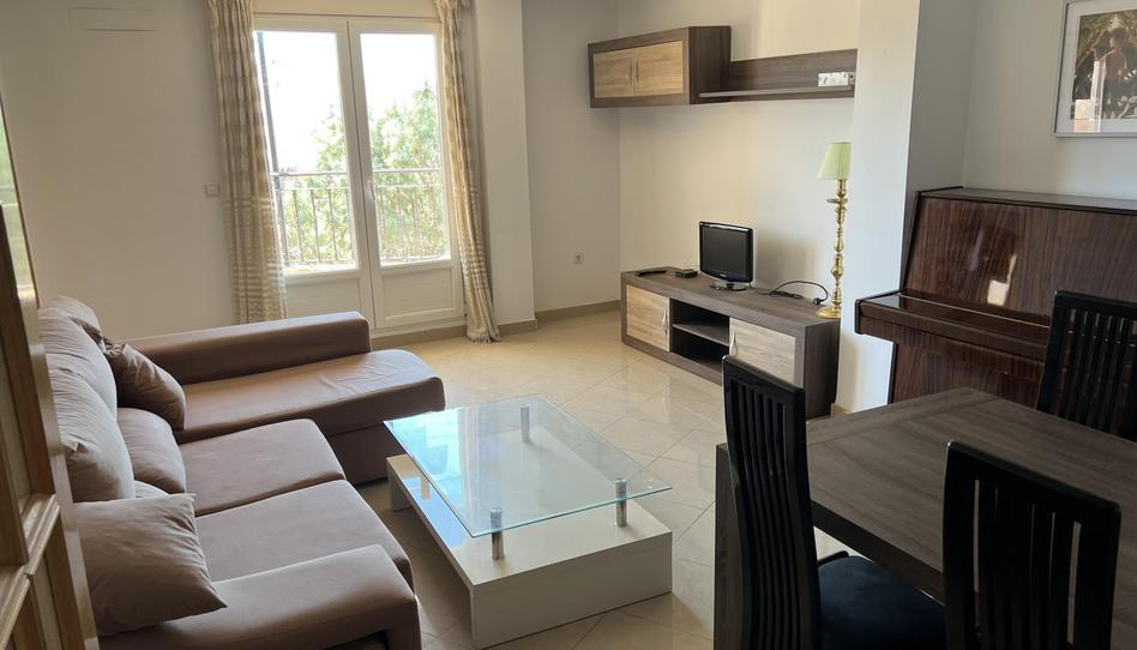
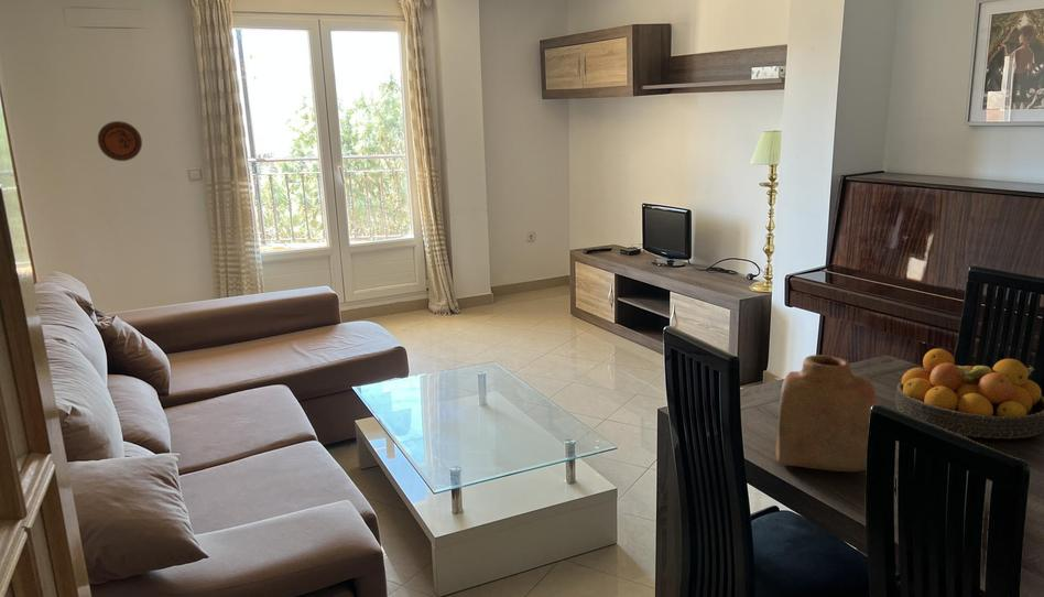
+ decorative plate [97,120,143,162]
+ fruit bowl [894,348,1044,439]
+ vase [774,354,877,473]
